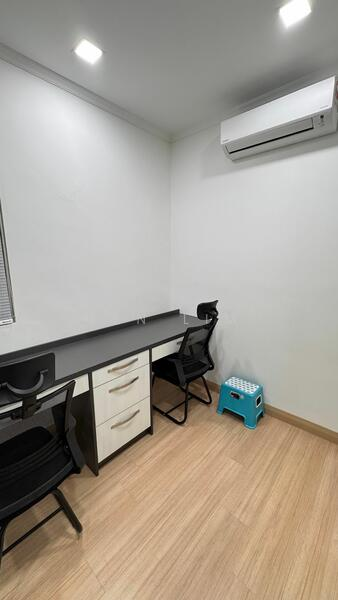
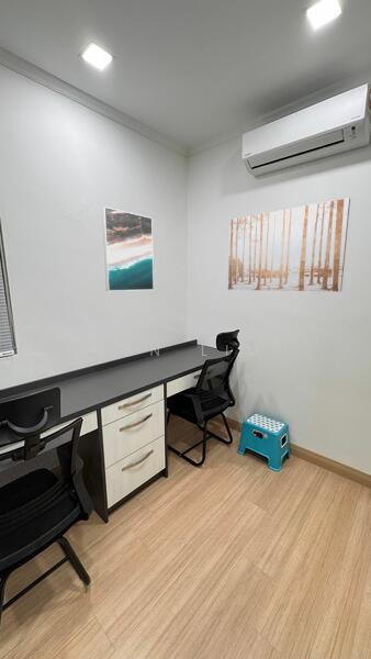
+ wall art [227,197,351,292]
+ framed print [101,205,155,292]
